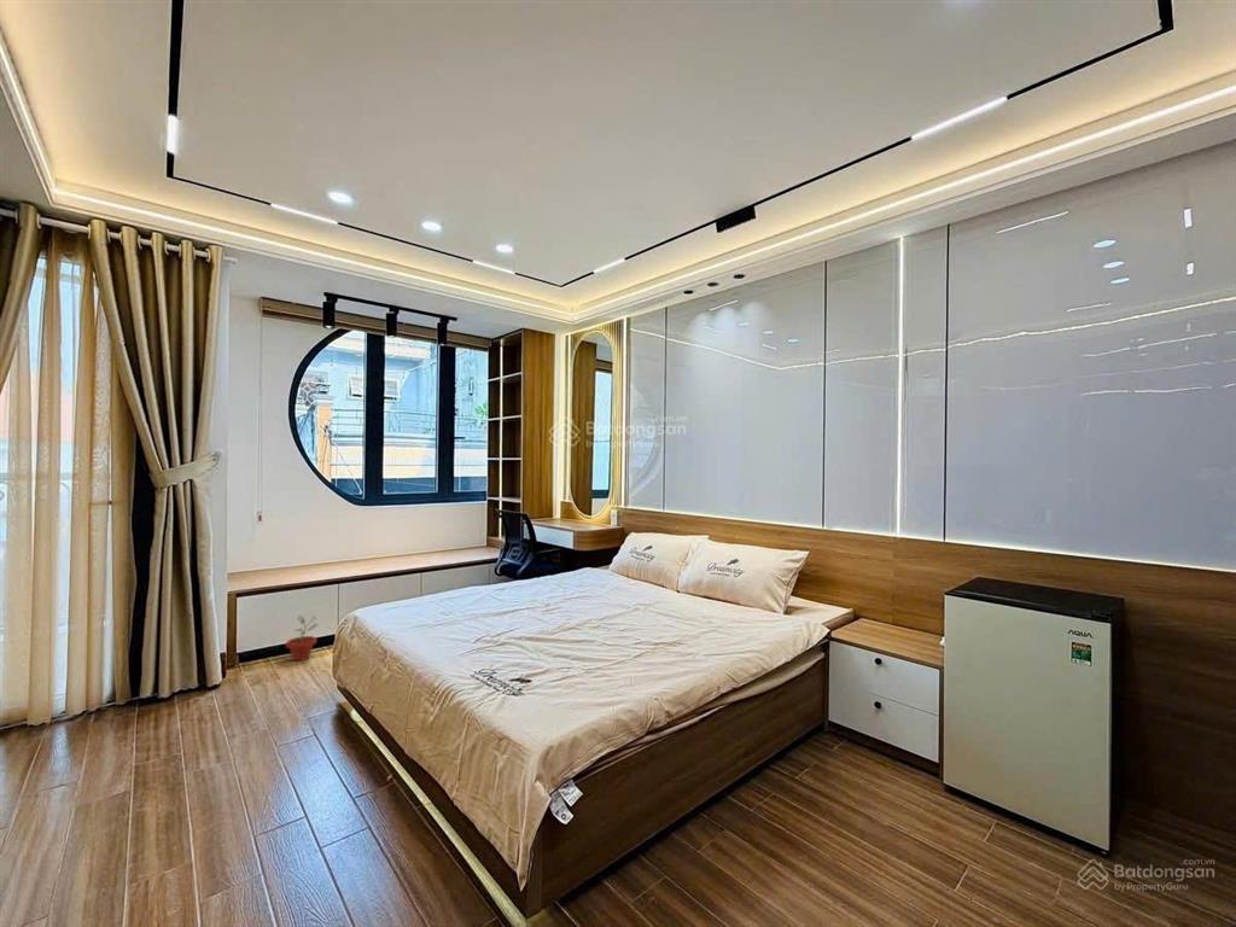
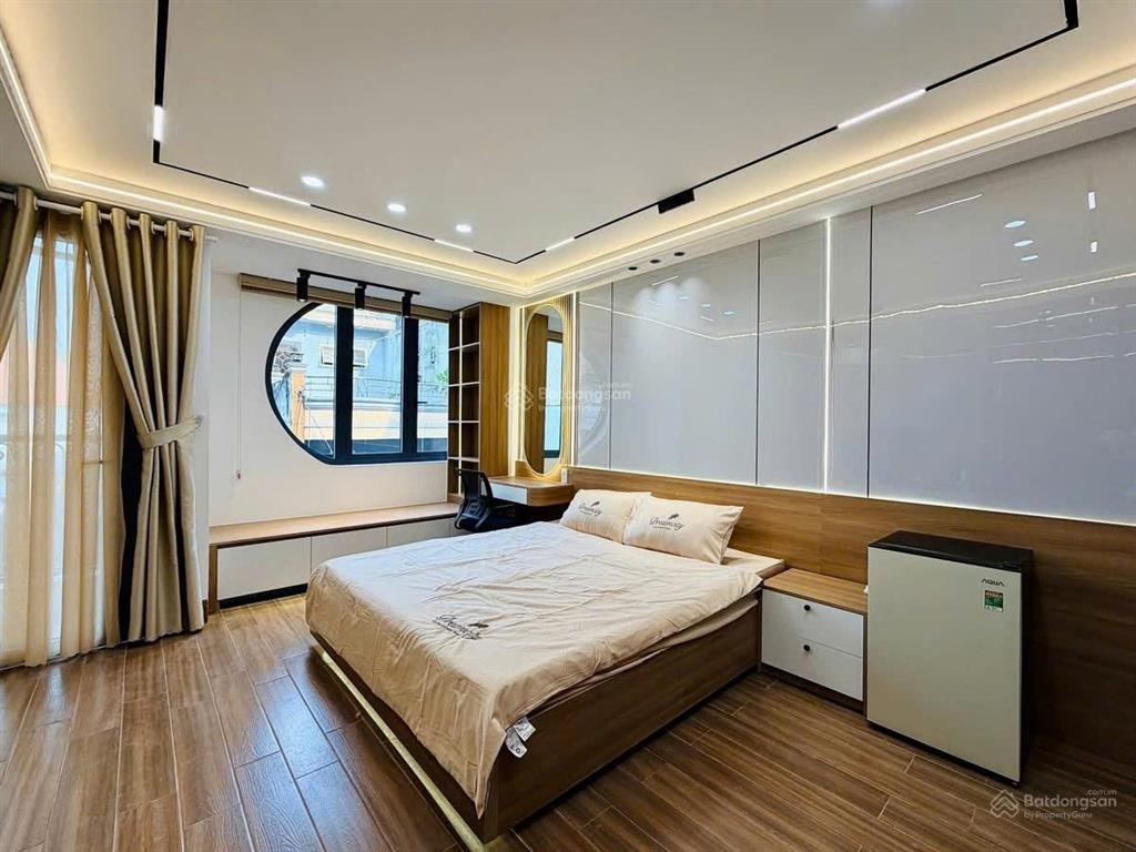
- potted plant [285,614,320,661]
